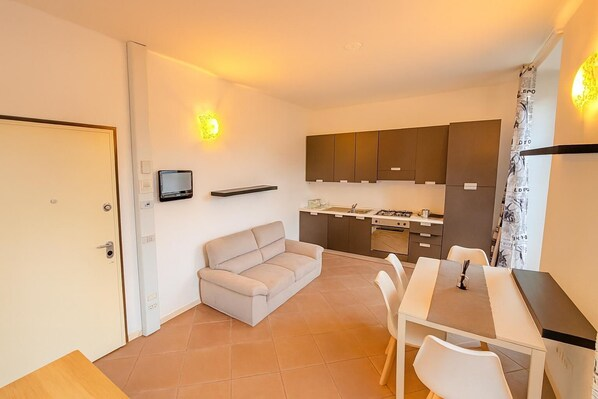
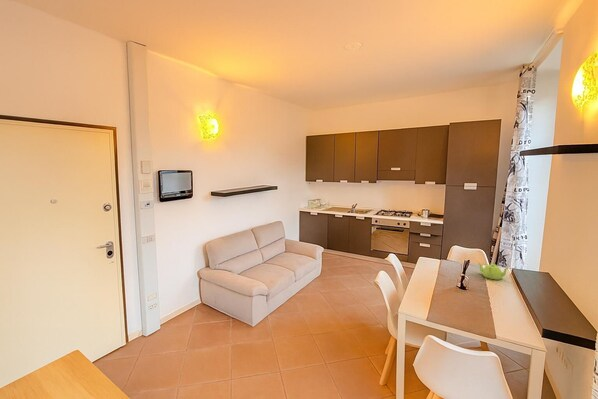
+ teapot [477,261,510,281]
